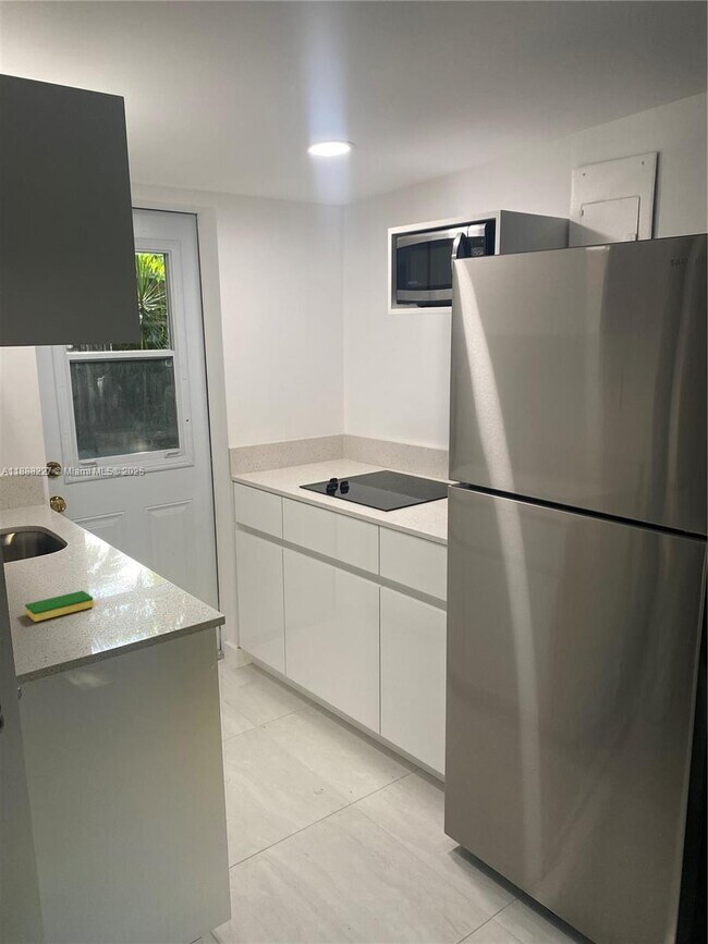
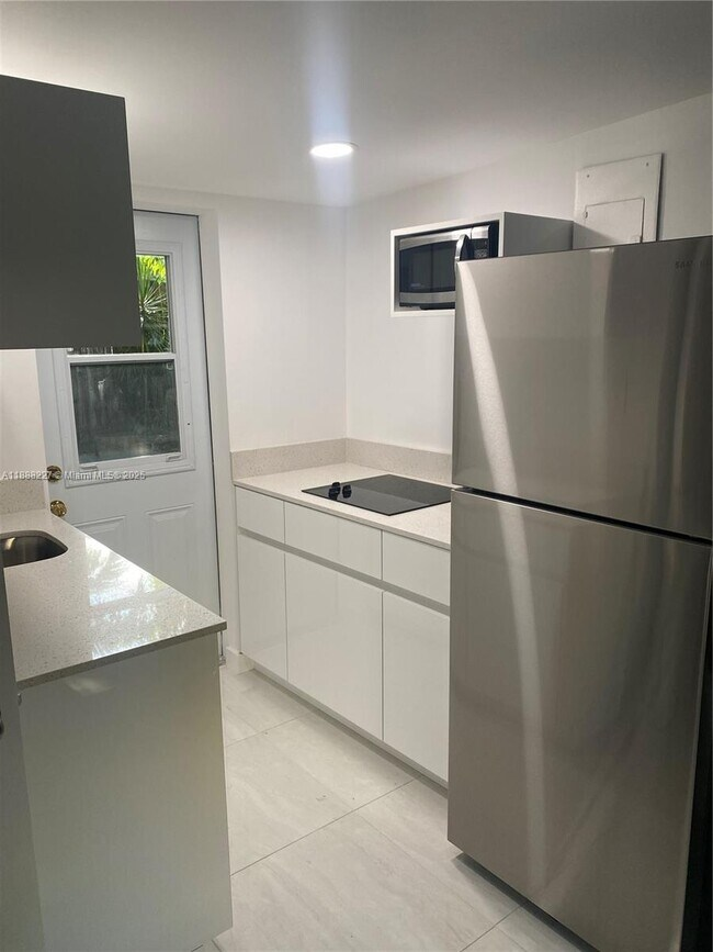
- dish sponge [24,590,95,623]
